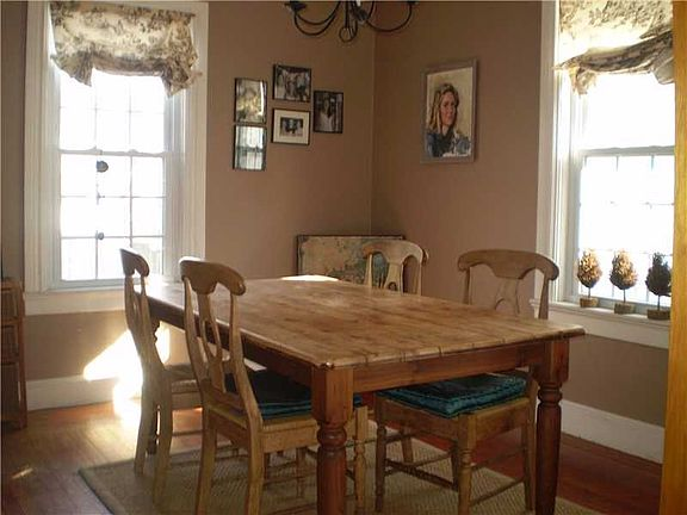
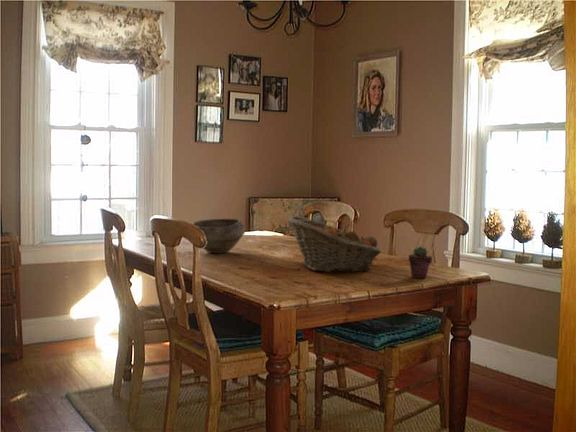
+ potted succulent [408,246,433,279]
+ fruit basket [285,215,382,273]
+ bowl [192,218,246,254]
